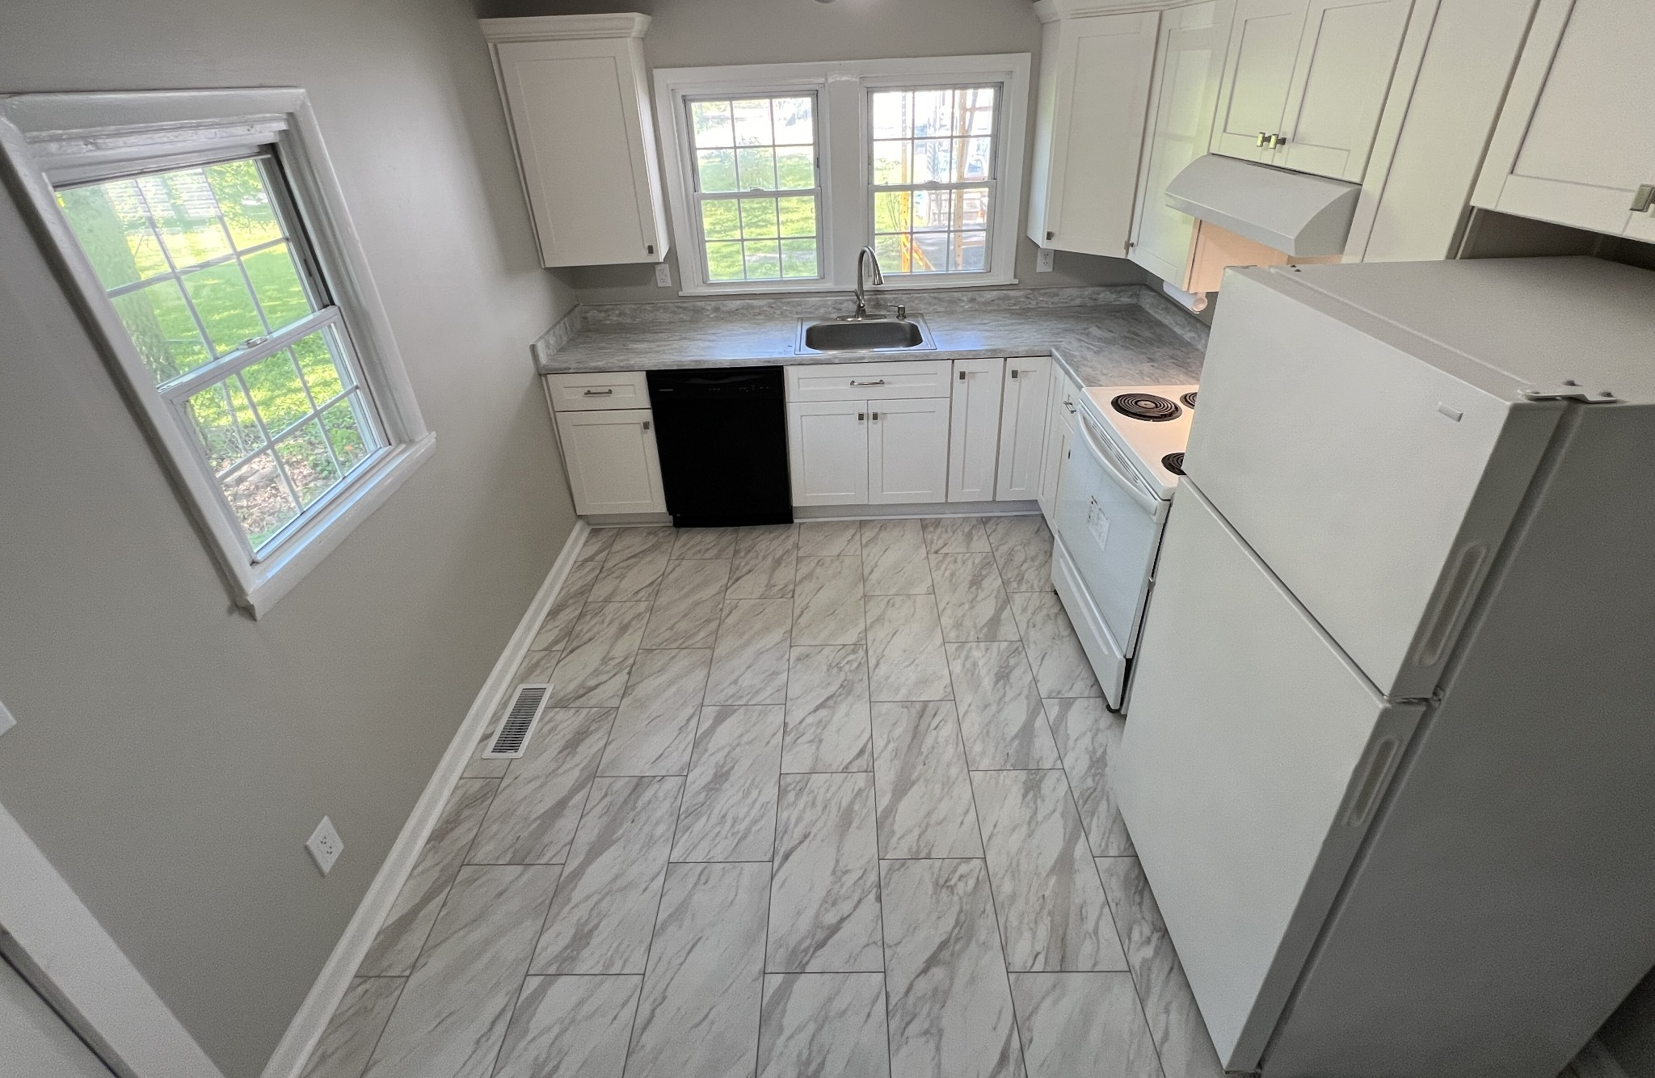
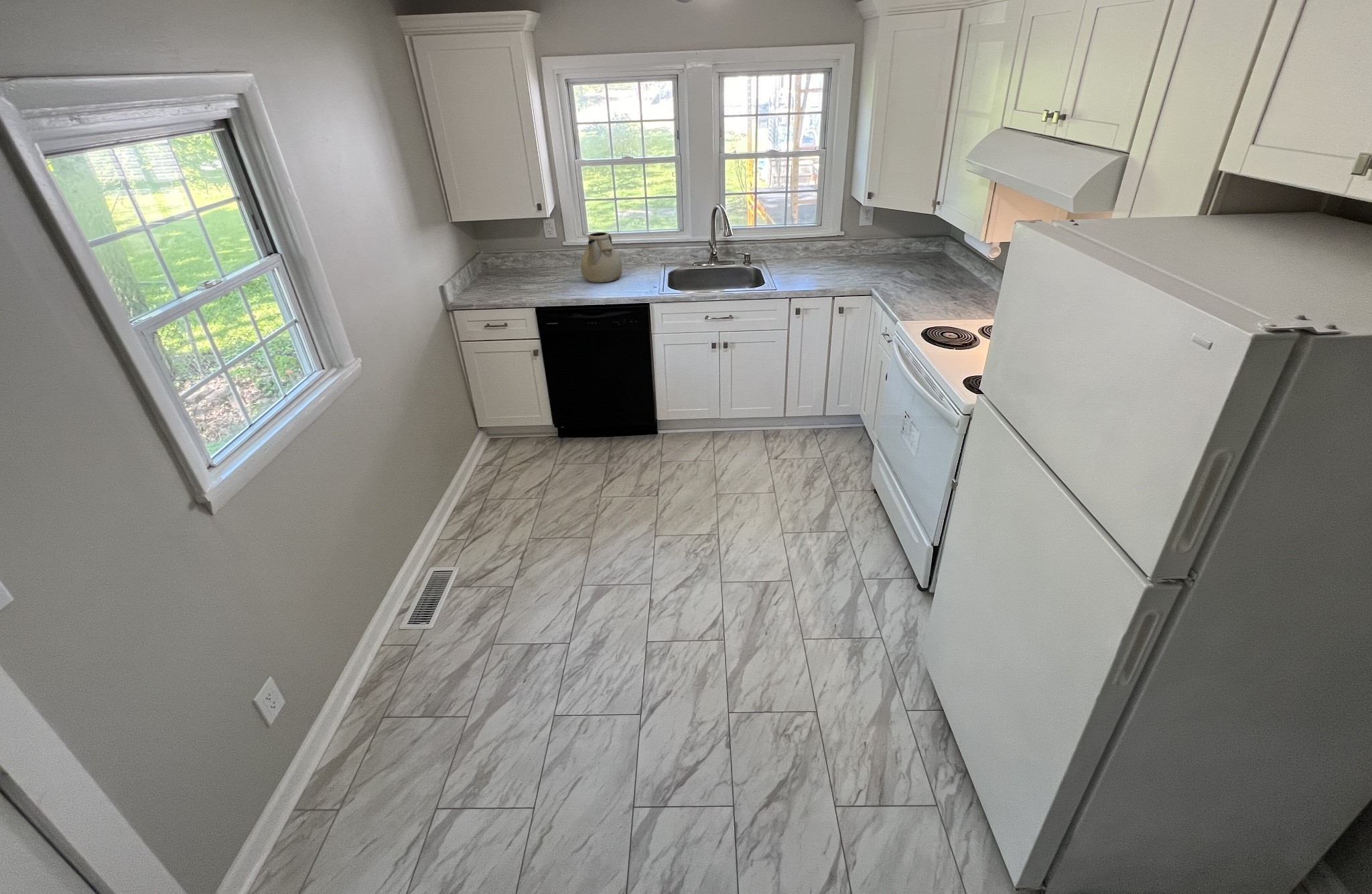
+ teapot [580,232,623,283]
